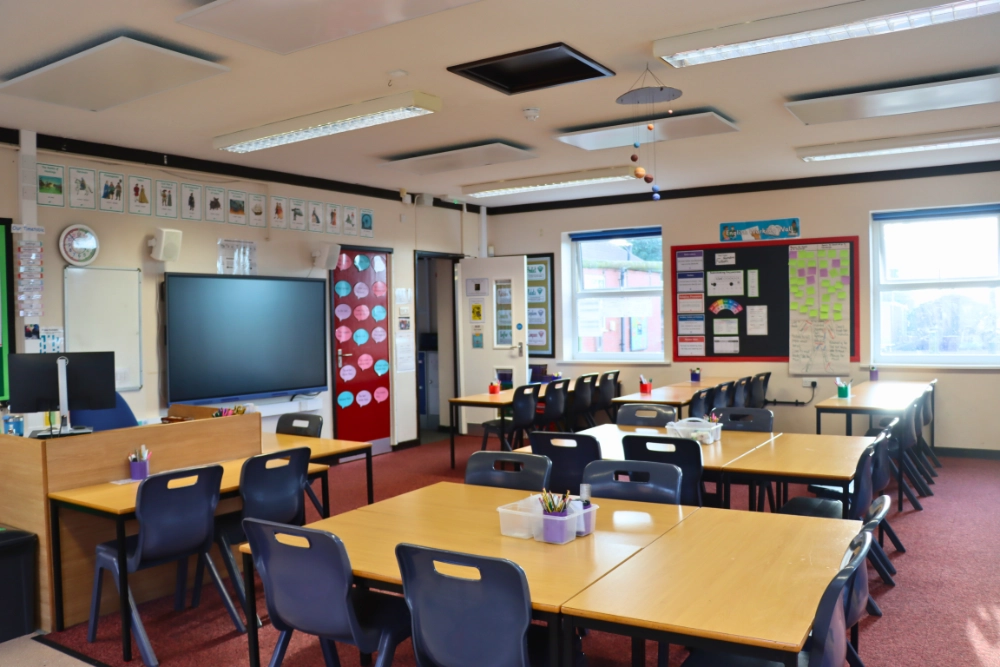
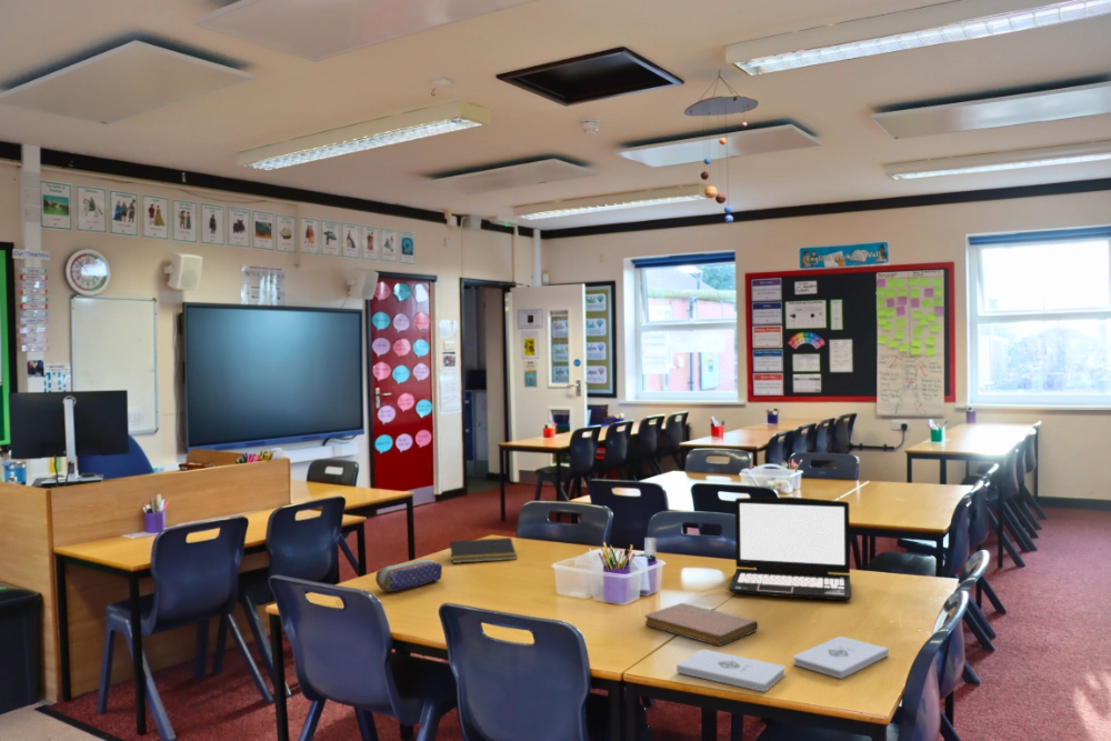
+ notepad [447,537,518,564]
+ notepad [675,649,787,693]
+ pencil case [374,558,443,593]
+ notebook [643,602,759,648]
+ laptop [728,495,853,601]
+ notepad [792,635,890,680]
